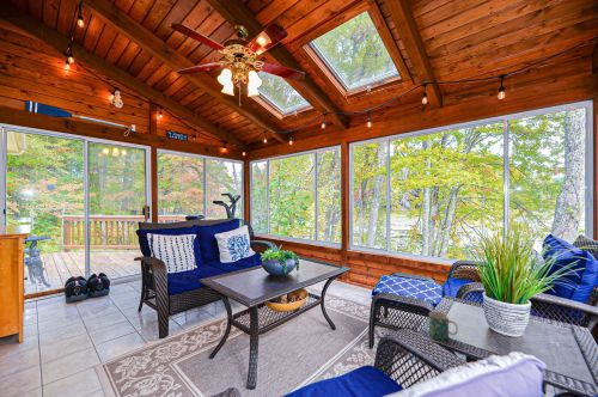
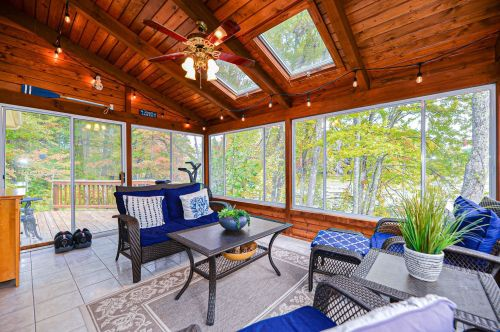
- mug [428,310,459,342]
